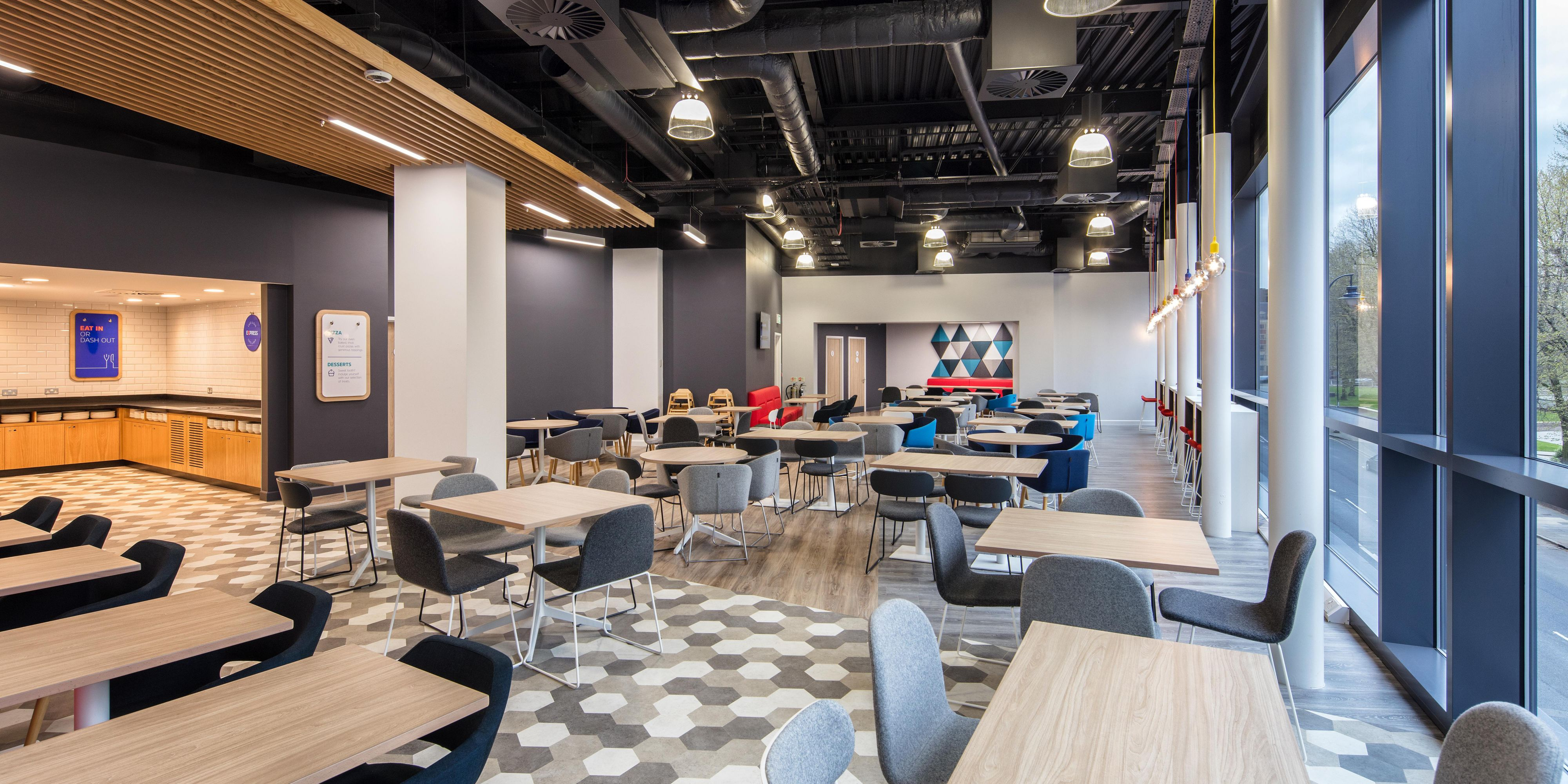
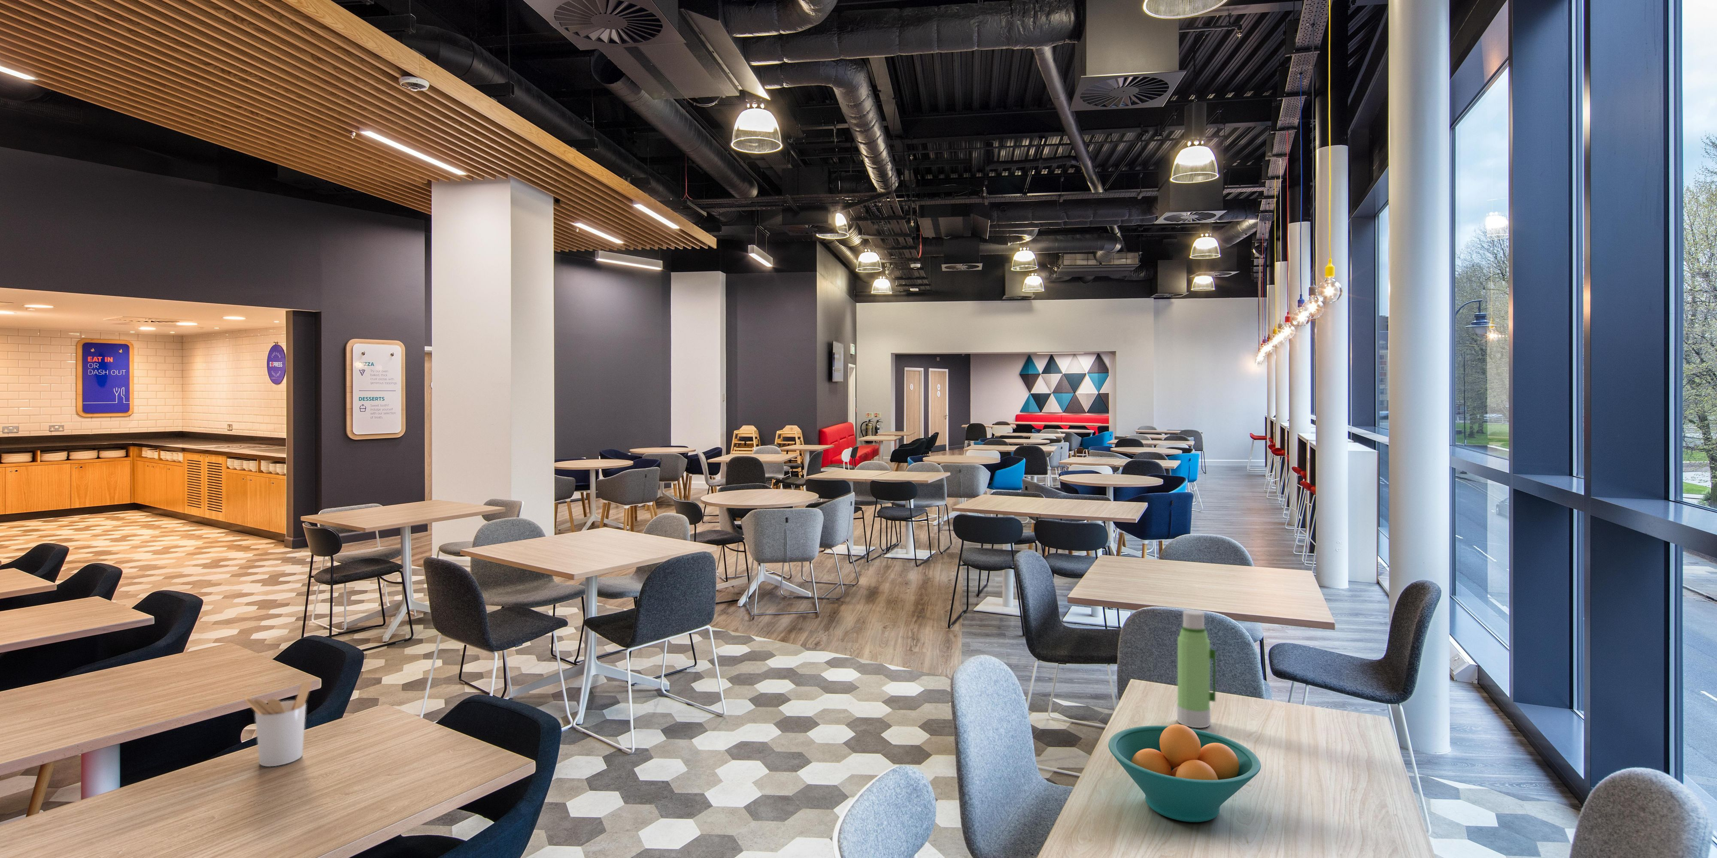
+ water bottle [1176,610,1217,729]
+ fruit bowl [1108,723,1261,822]
+ utensil holder [243,681,312,767]
